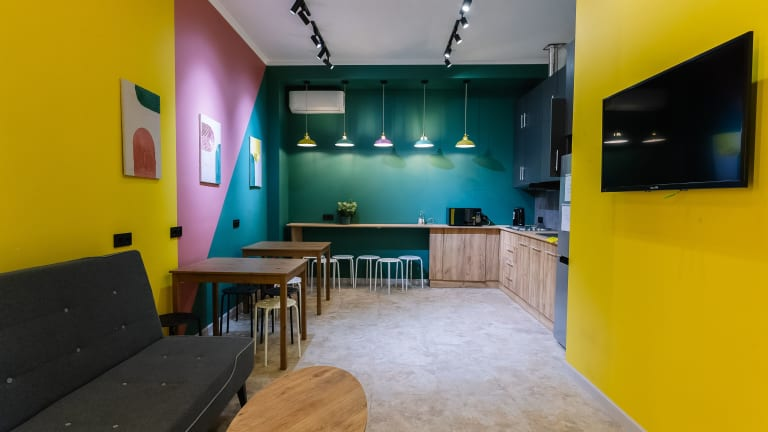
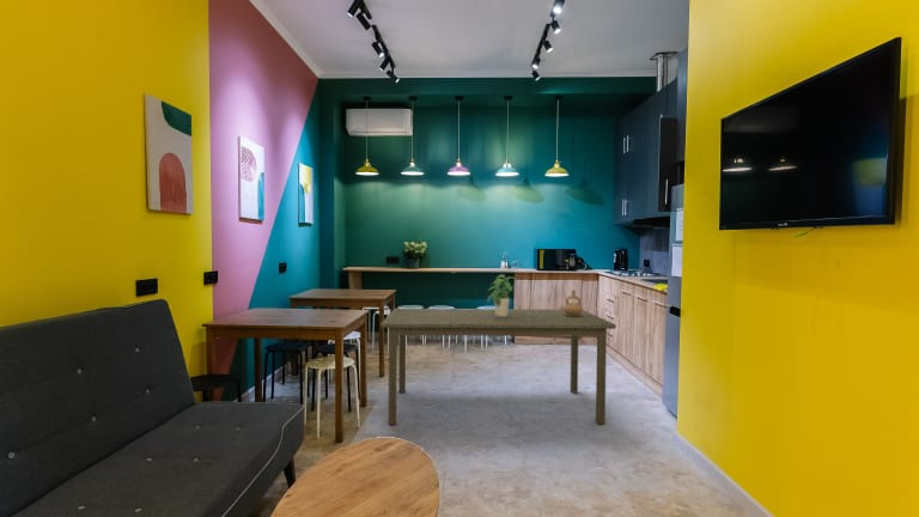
+ ceramic jug [562,288,584,316]
+ potted plant [486,274,518,316]
+ dining table [379,308,617,426]
